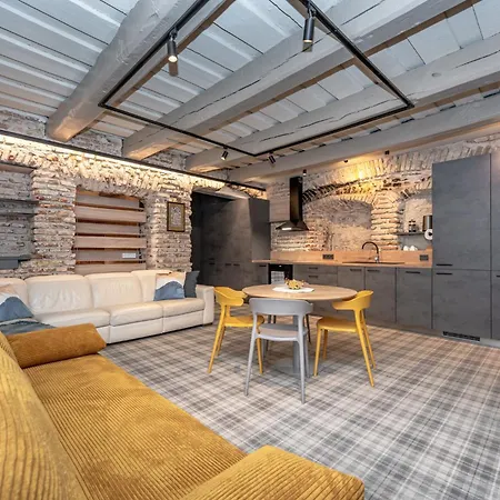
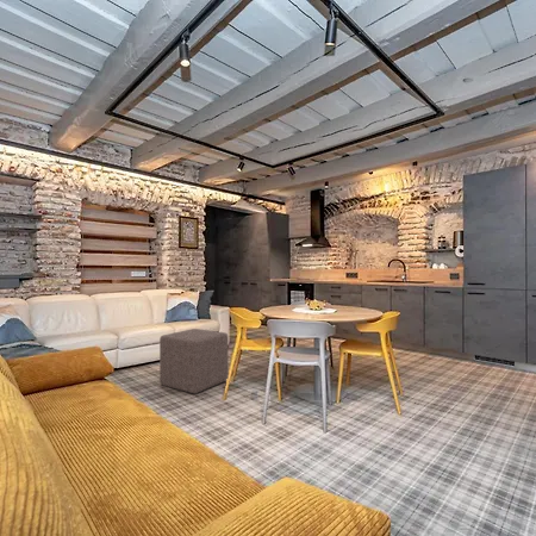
+ ottoman [158,328,229,394]
